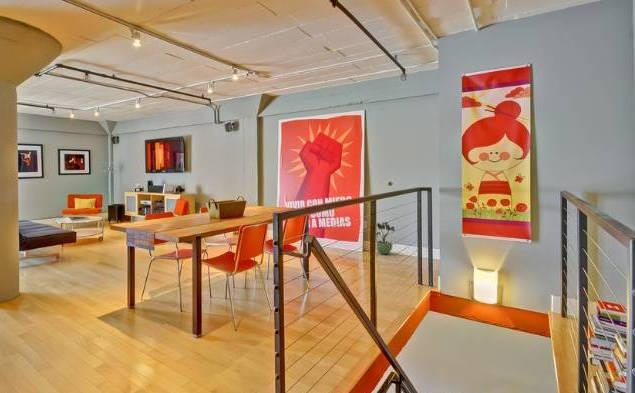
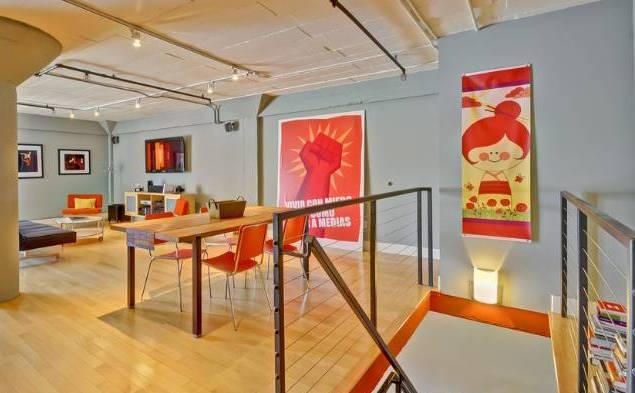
- potted plant [376,221,395,255]
